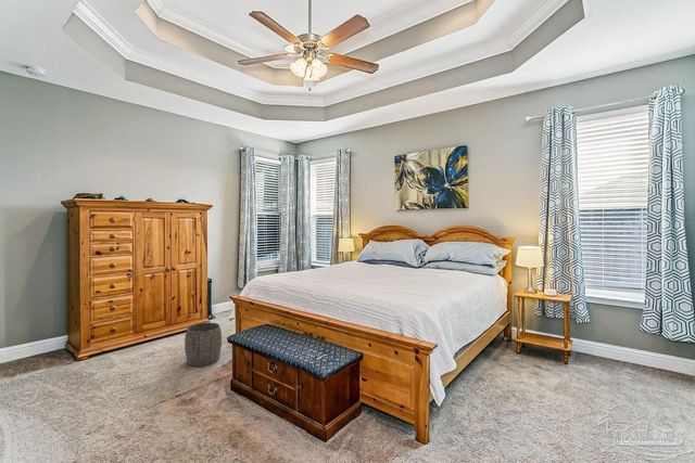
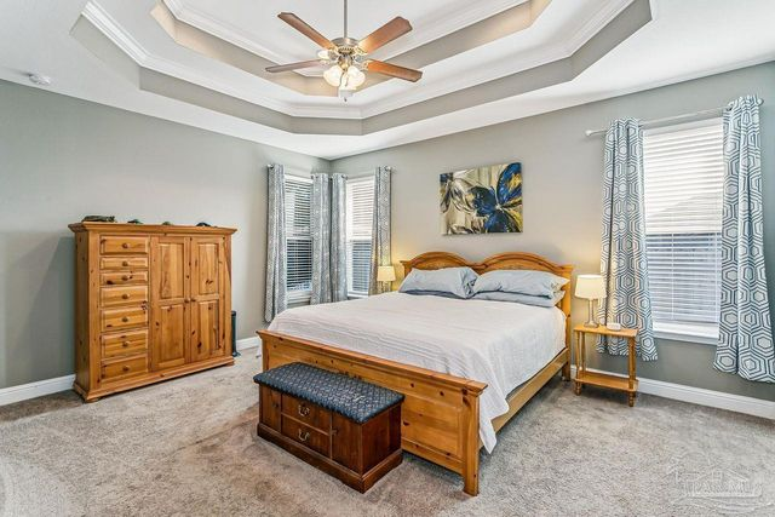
- woven basket [184,322,223,368]
